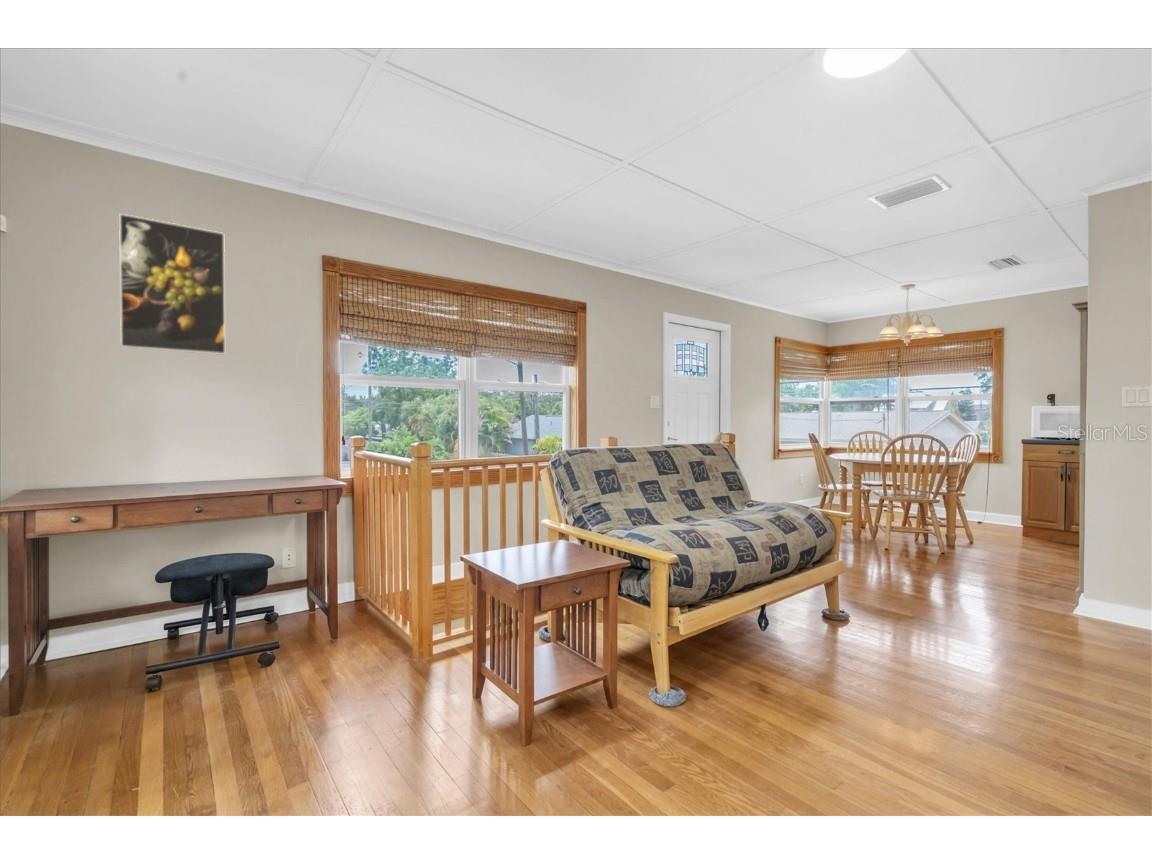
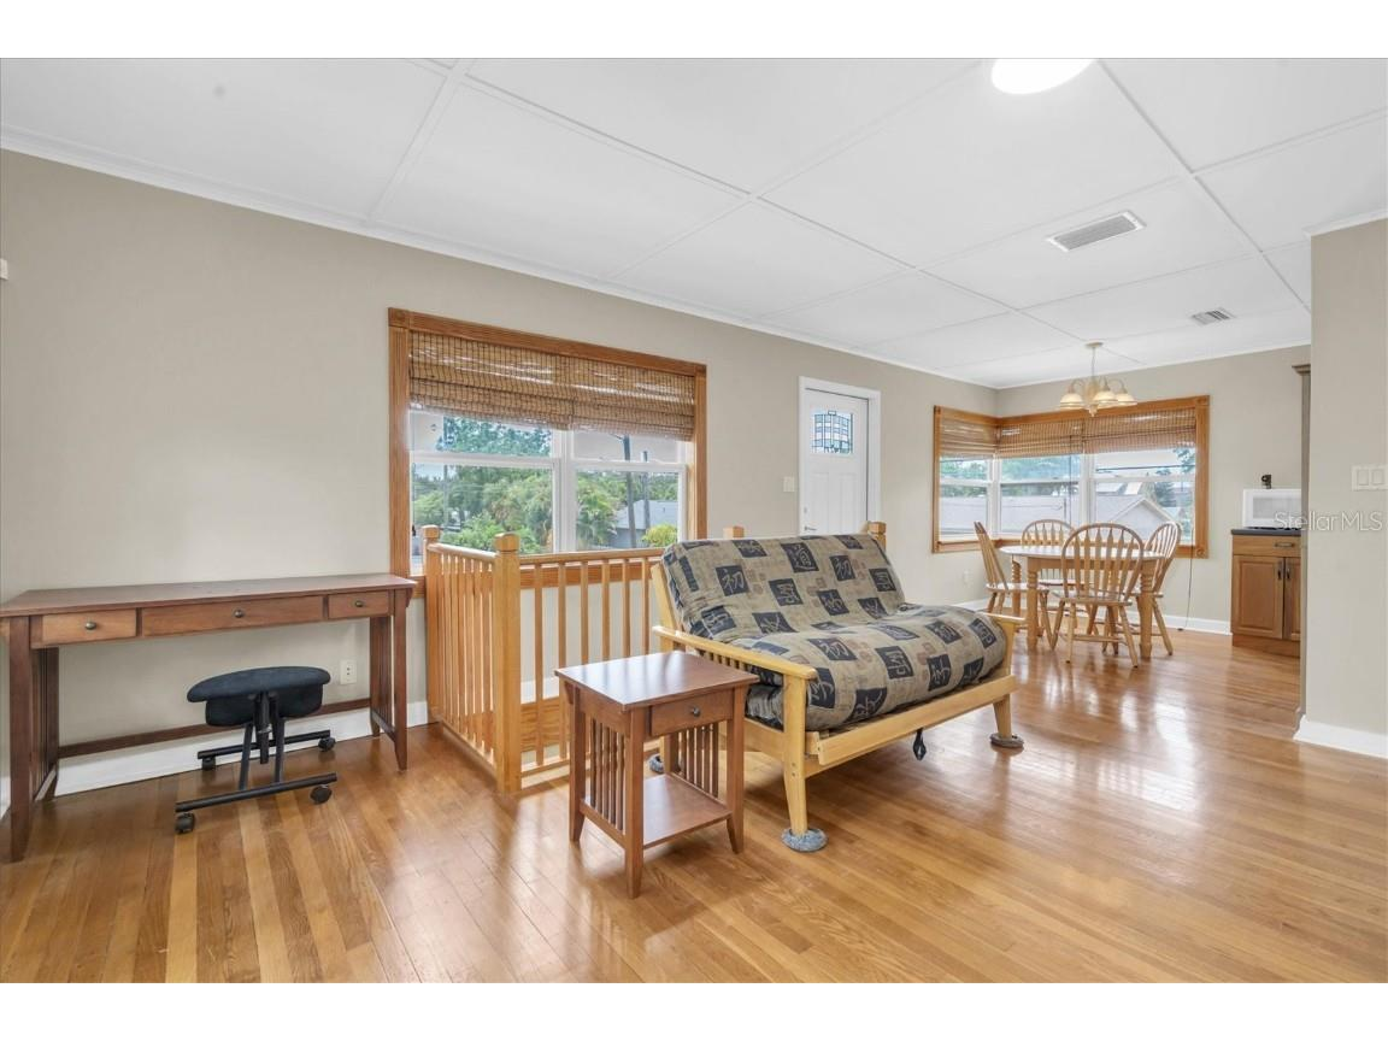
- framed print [118,212,226,356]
